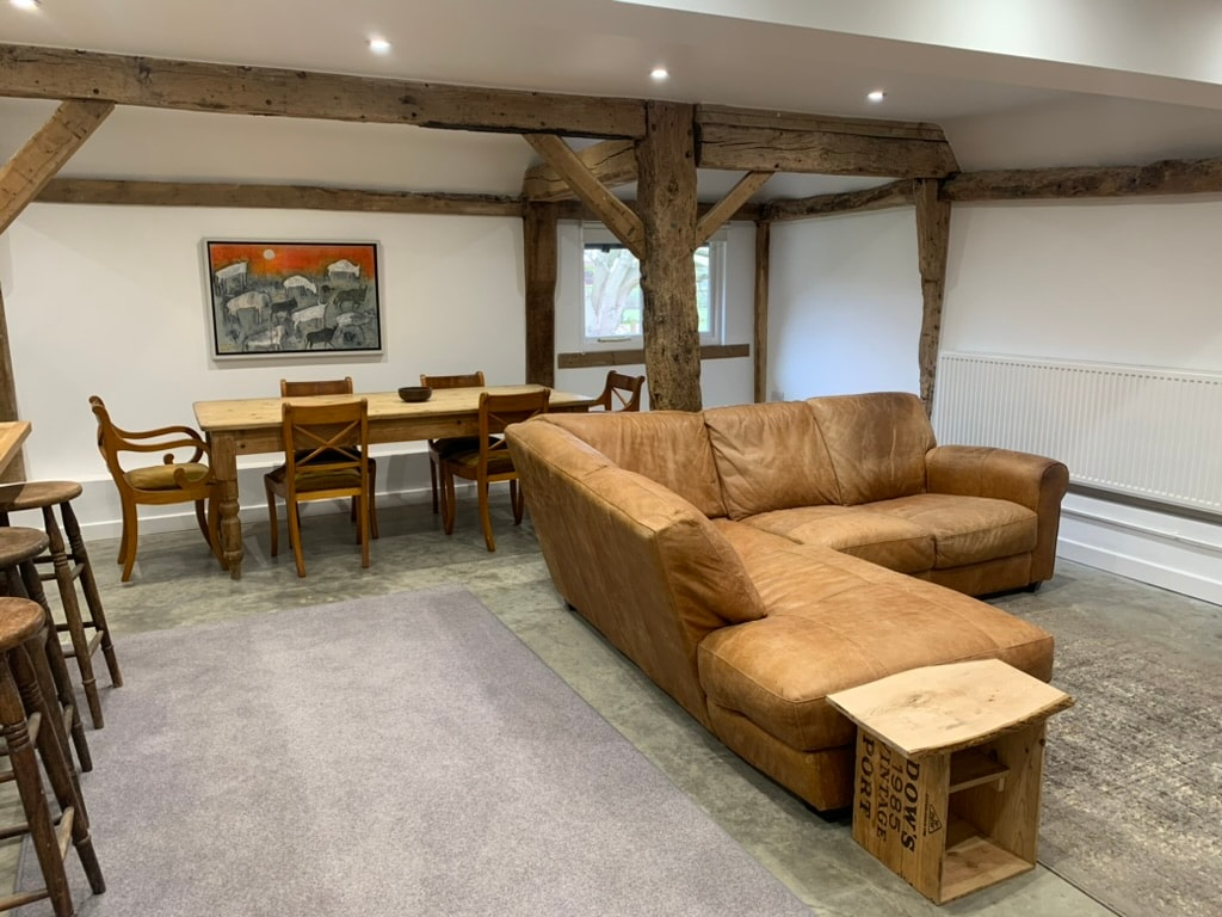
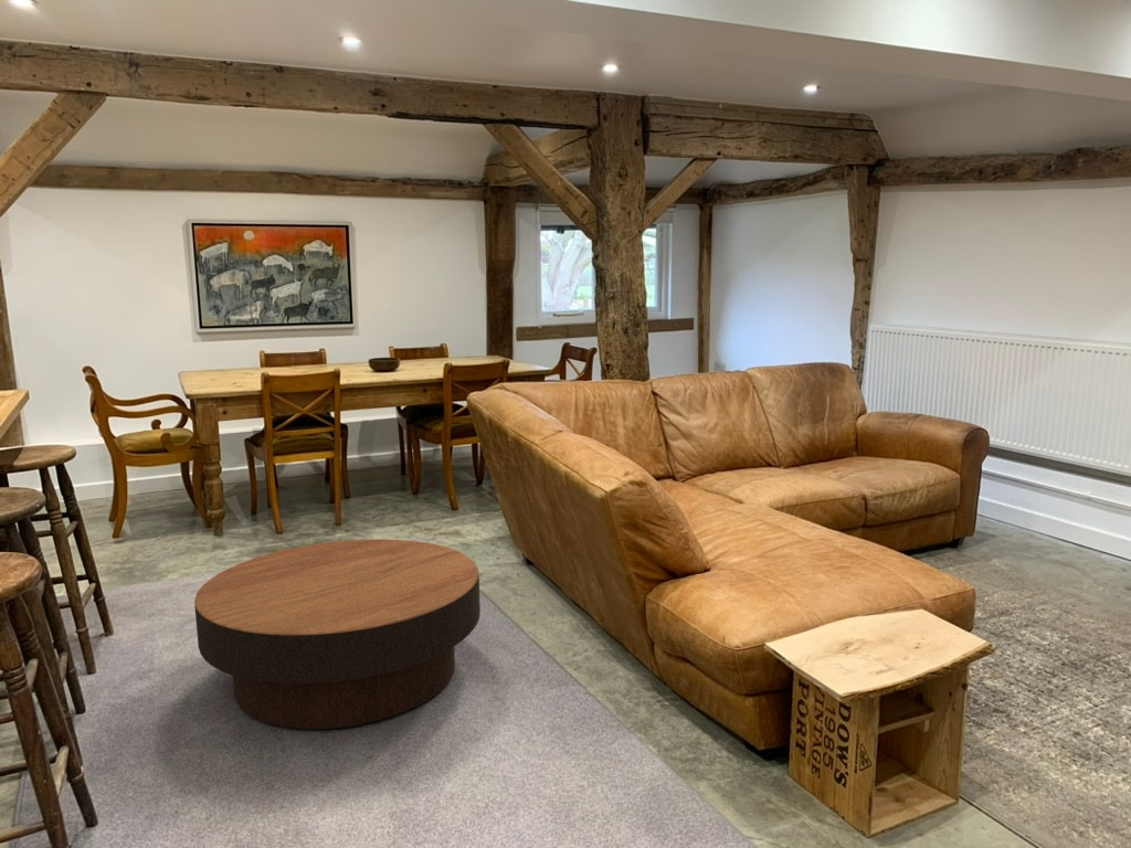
+ coffee table [193,539,482,730]
